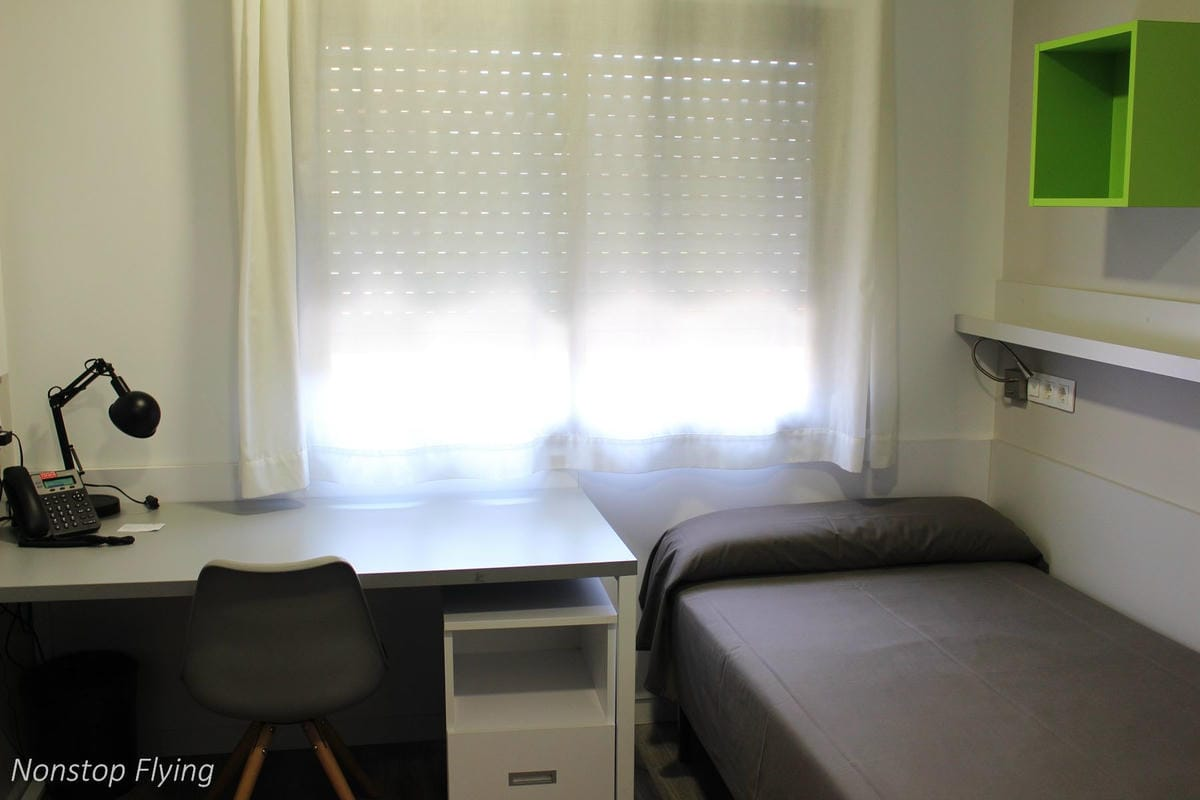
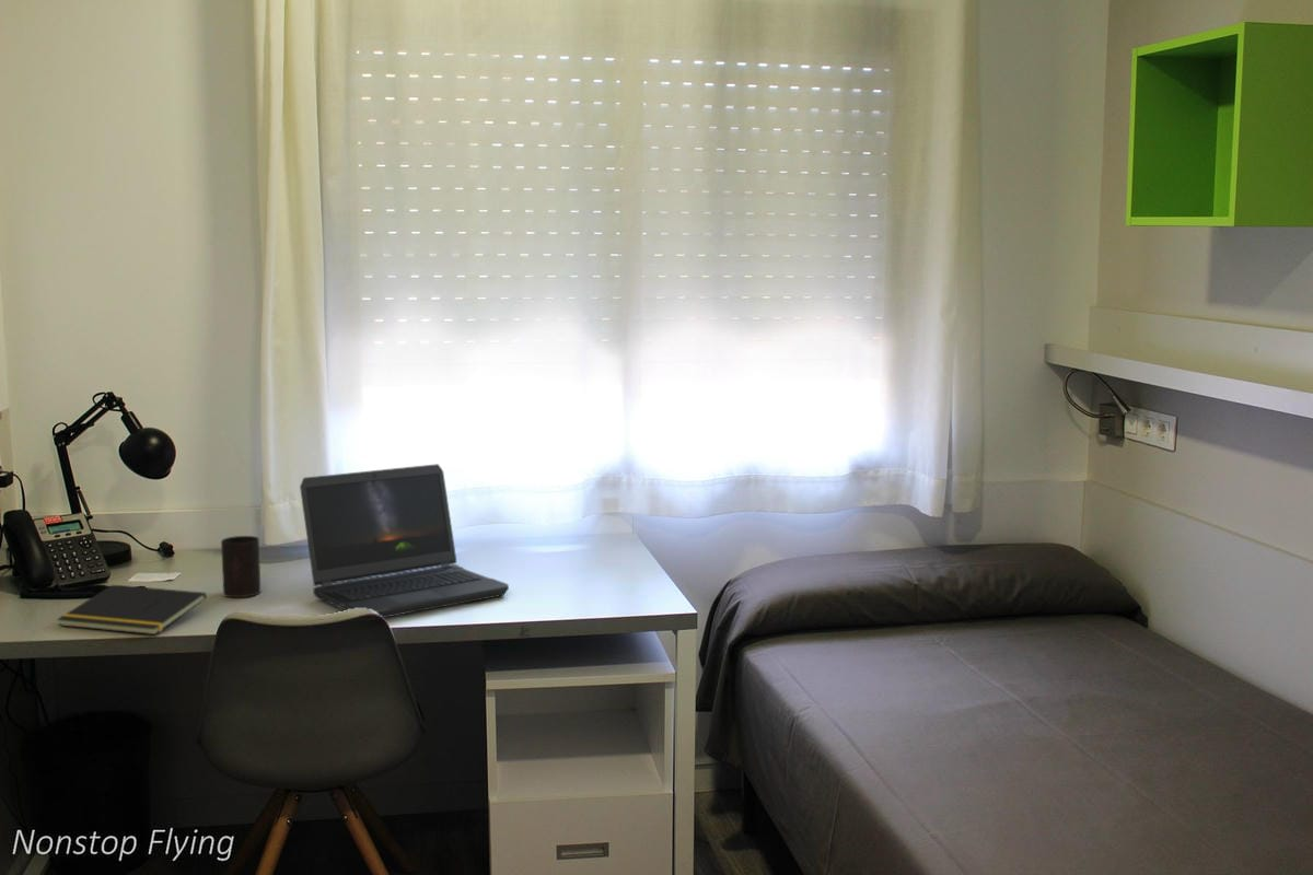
+ laptop computer [299,463,510,621]
+ cup [220,535,262,598]
+ notepad [56,584,208,635]
